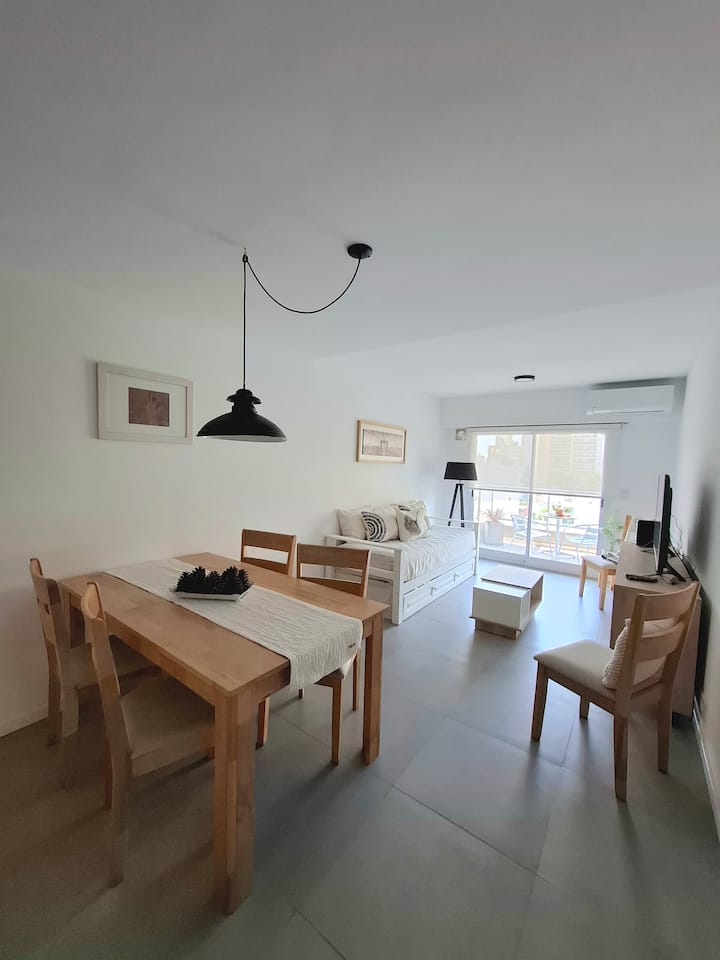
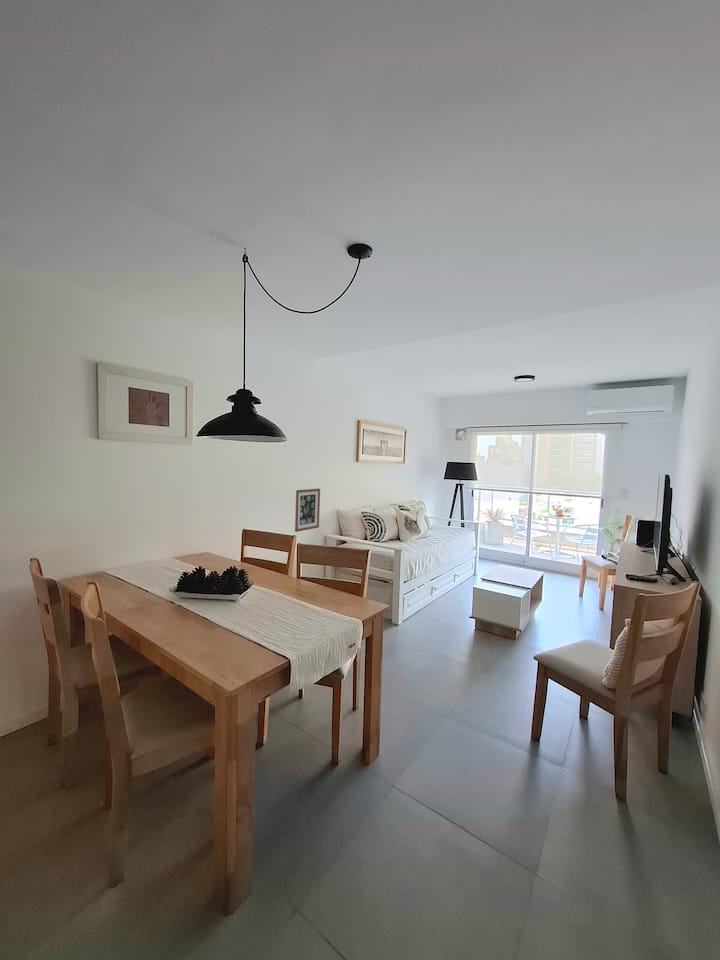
+ wall art [294,488,321,533]
